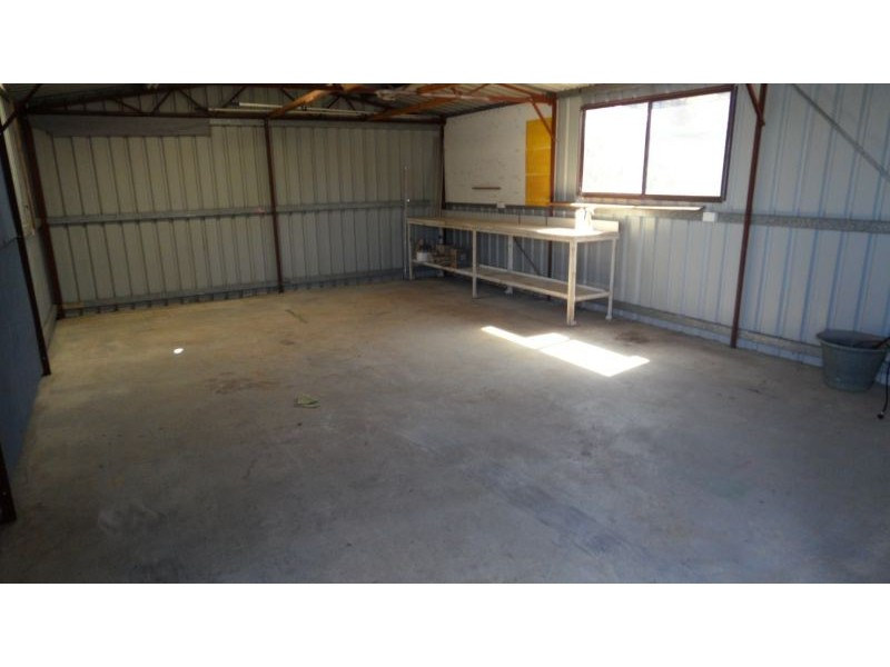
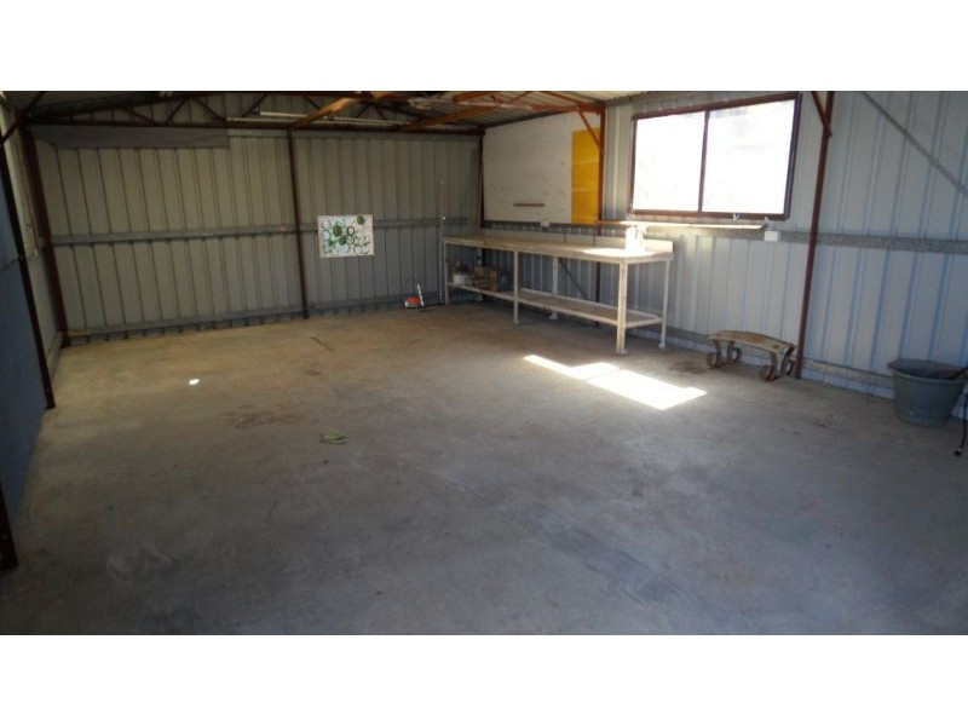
+ bench [704,212,801,382]
+ vacuum cleaner [403,277,433,313]
+ wall art [316,213,375,259]
